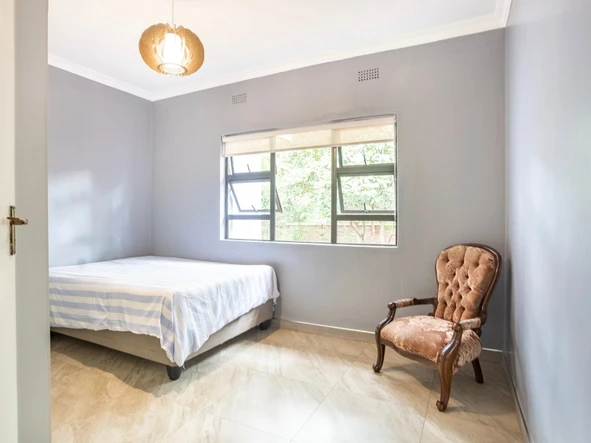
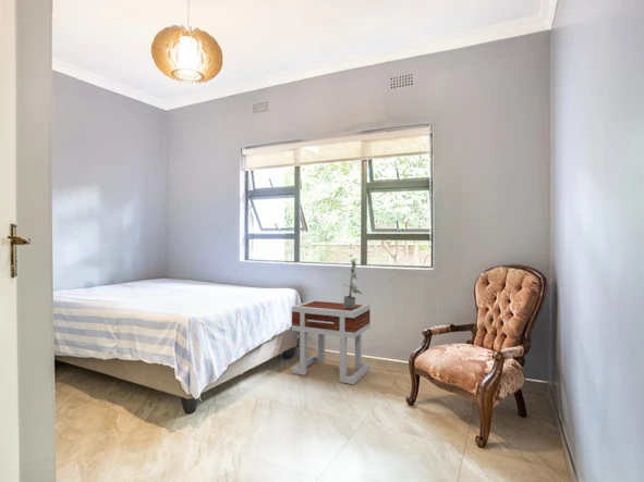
+ side table [291,299,372,385]
+ potted plant [341,258,362,308]
